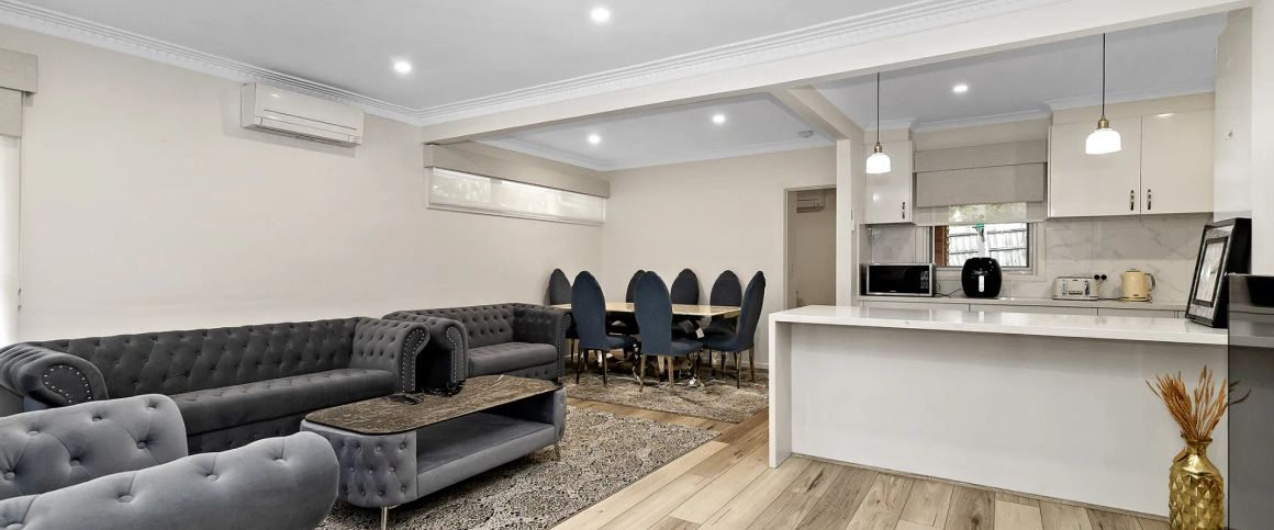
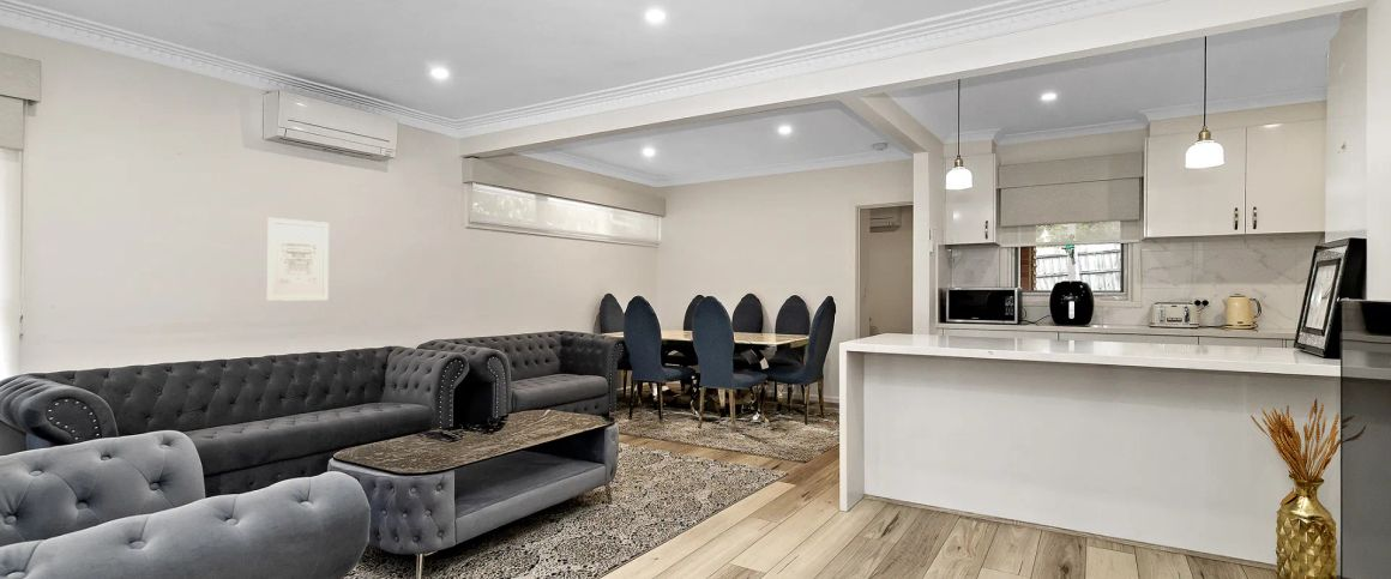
+ wall art [266,217,330,302]
